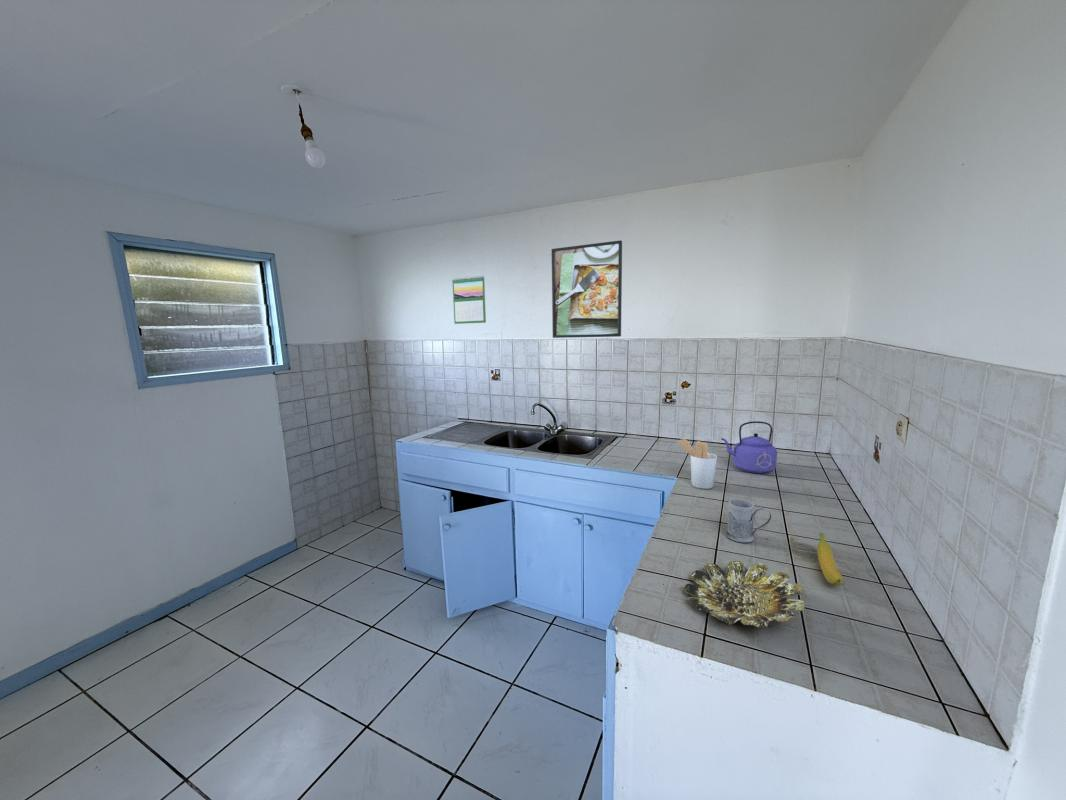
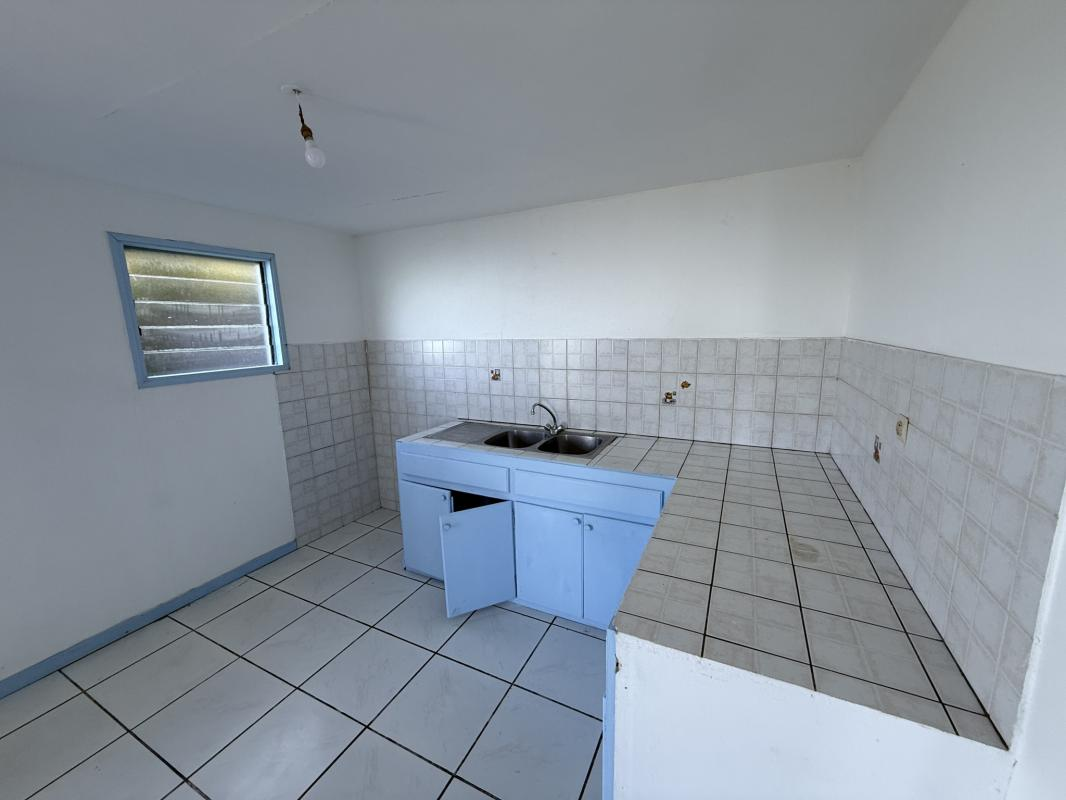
- banana [816,532,844,586]
- kettle [720,420,778,474]
- utensil holder [676,438,718,490]
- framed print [550,239,623,339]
- mug [725,498,773,544]
- bowl [683,560,805,629]
- calendar [451,275,487,325]
